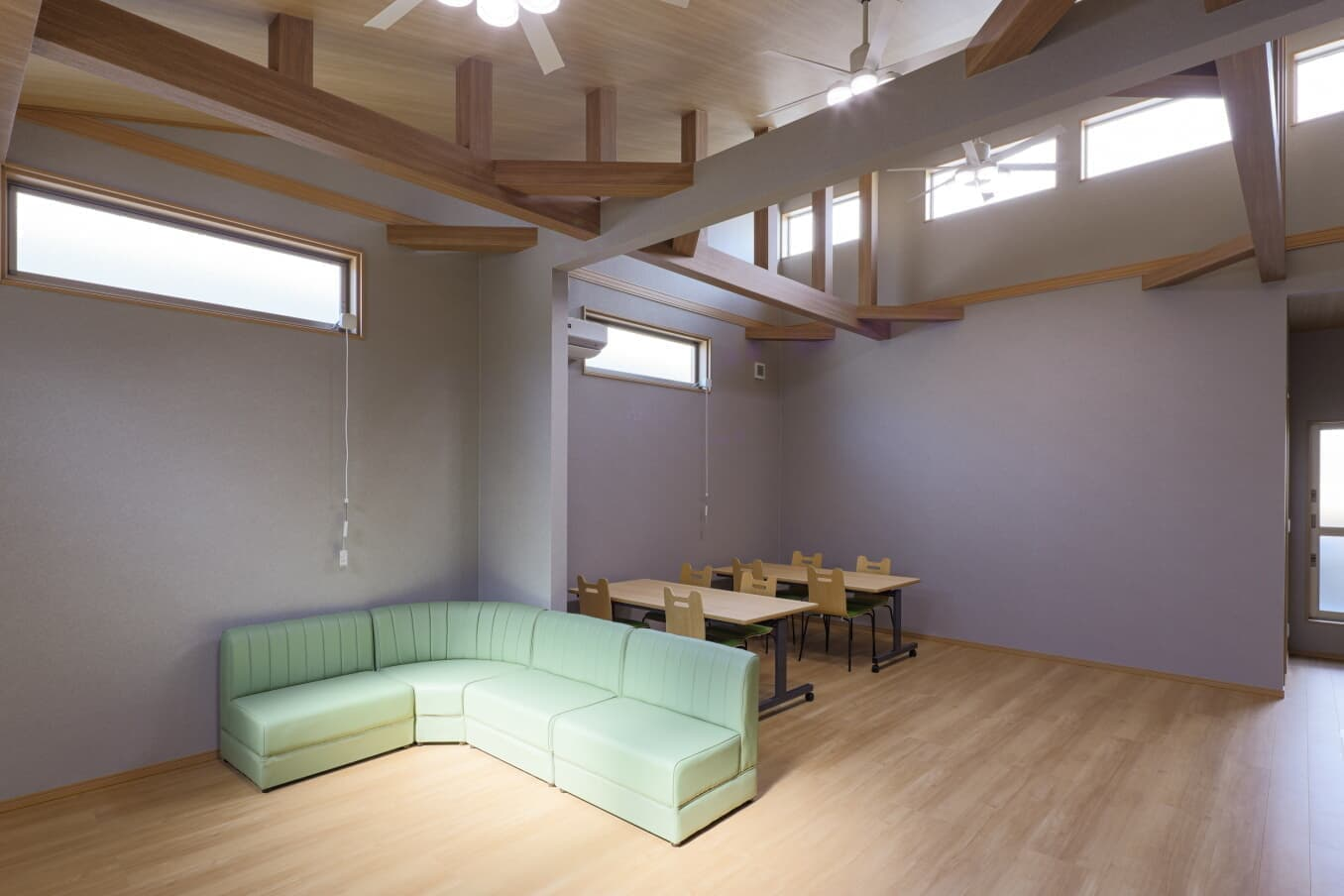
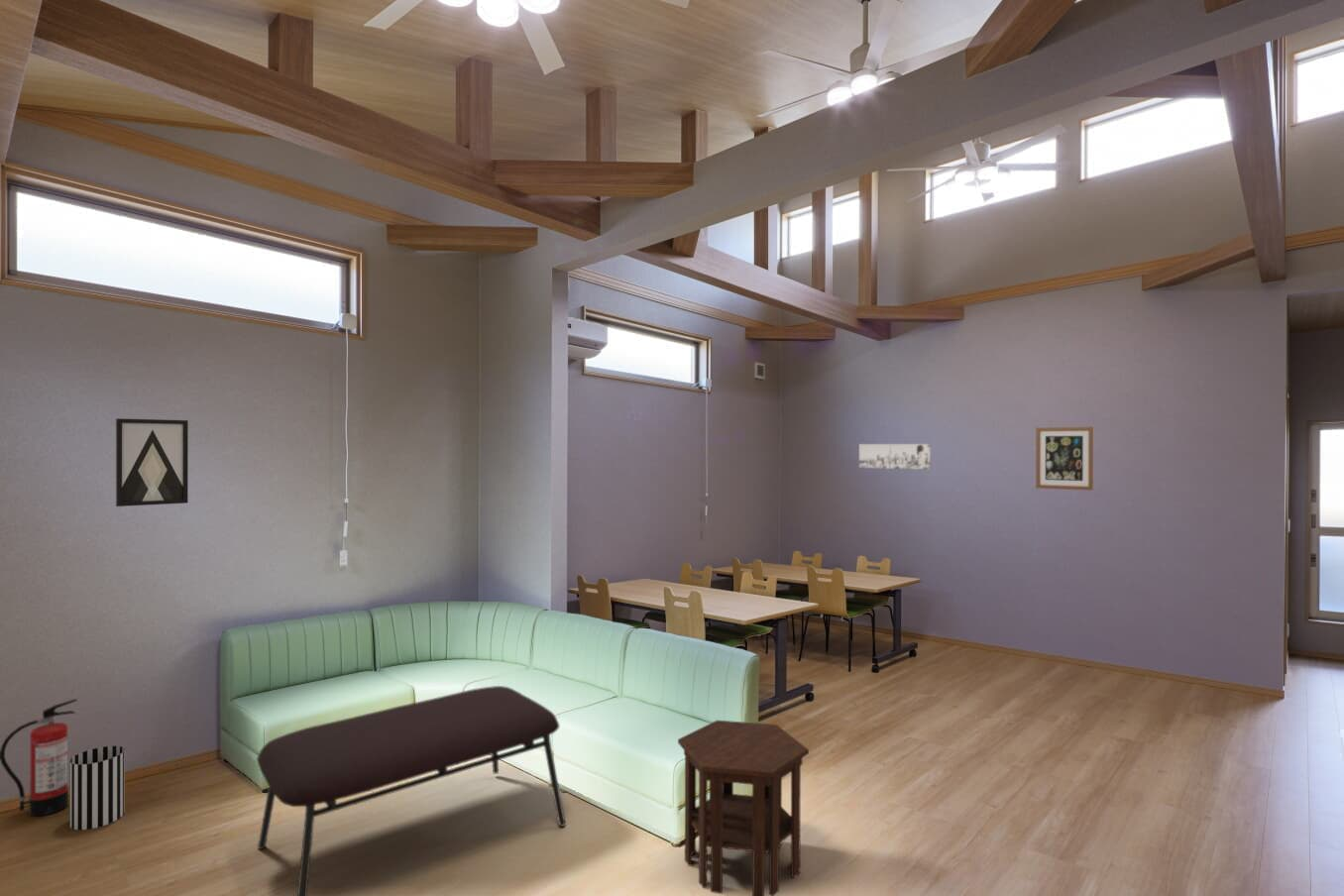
+ wall art [858,443,932,471]
+ fire extinguisher [0,698,78,818]
+ wastebasket [68,745,126,831]
+ coffee table [256,685,567,896]
+ wall art [115,417,189,507]
+ side table [677,720,810,896]
+ wall art [1035,426,1094,492]
